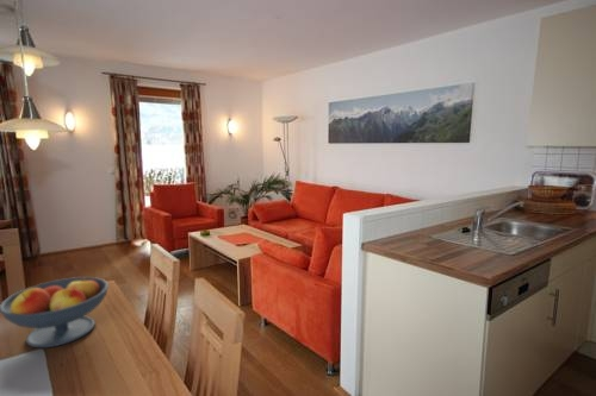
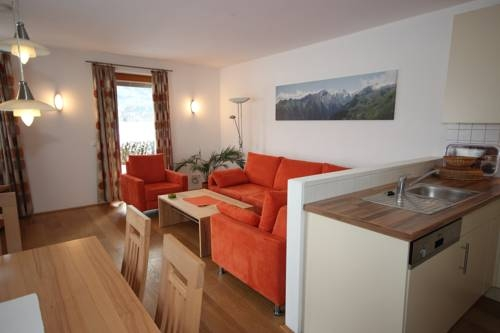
- fruit bowl [0,276,110,348]
